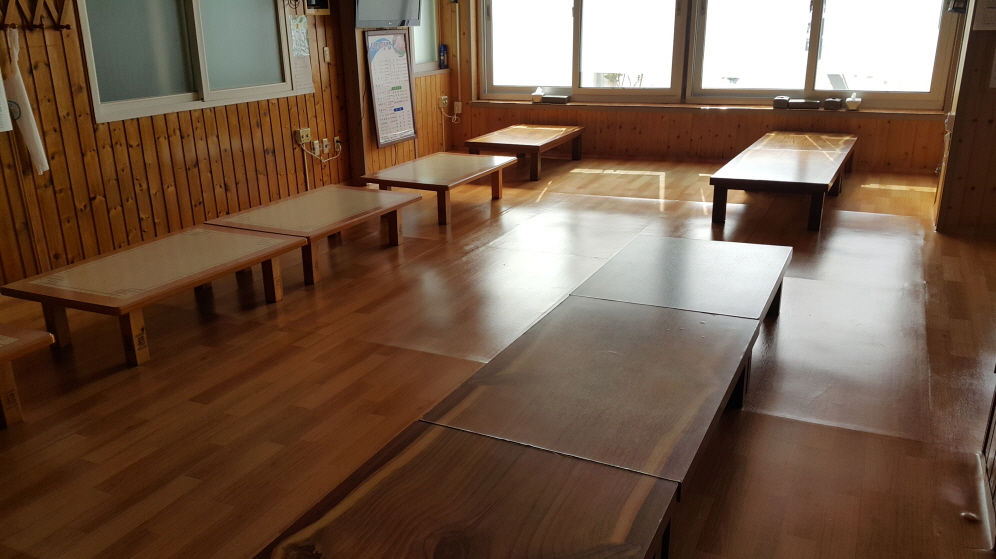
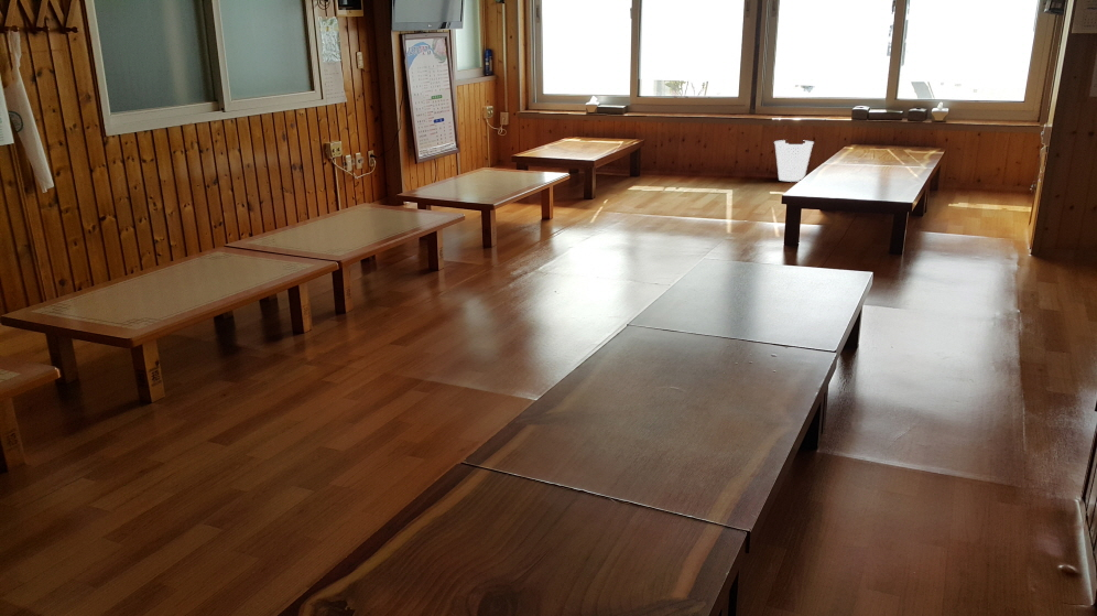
+ wastebasket [773,139,815,183]
